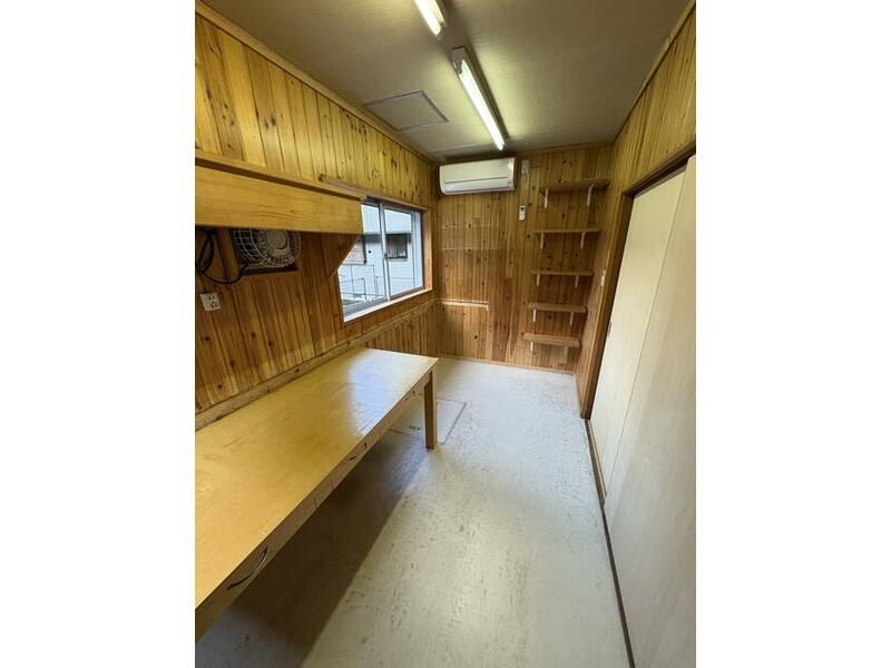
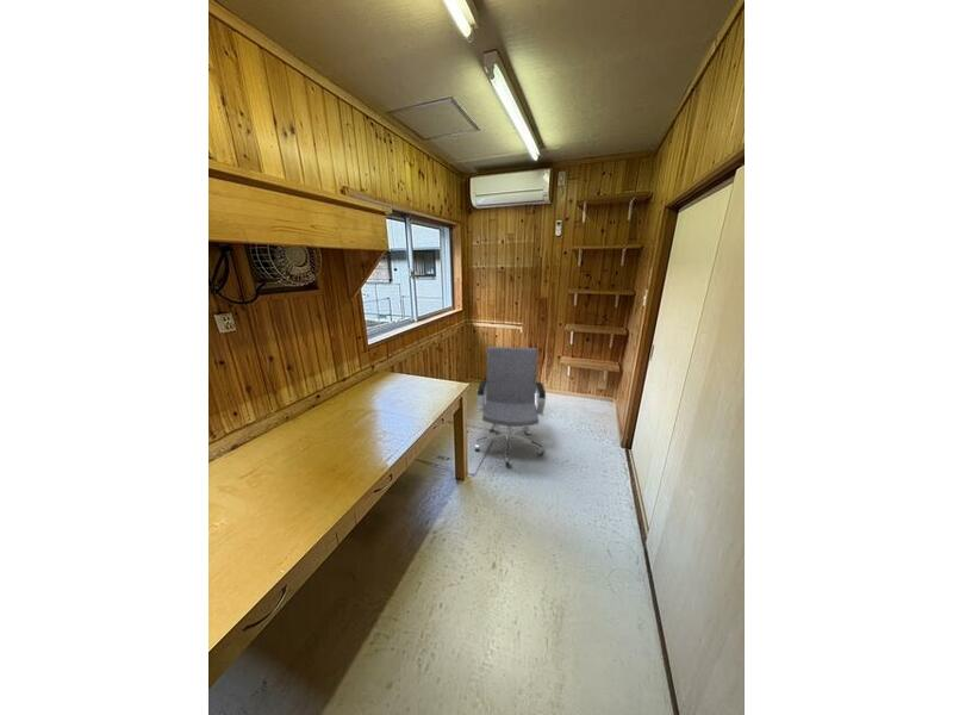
+ office chair [474,346,547,468]
